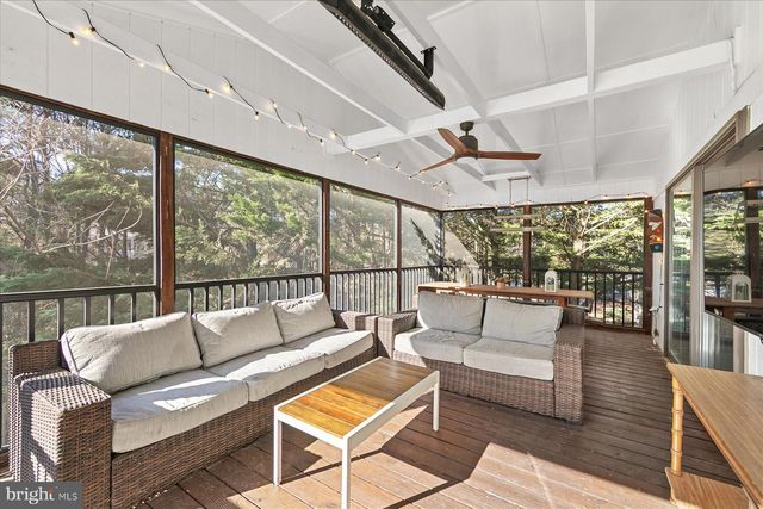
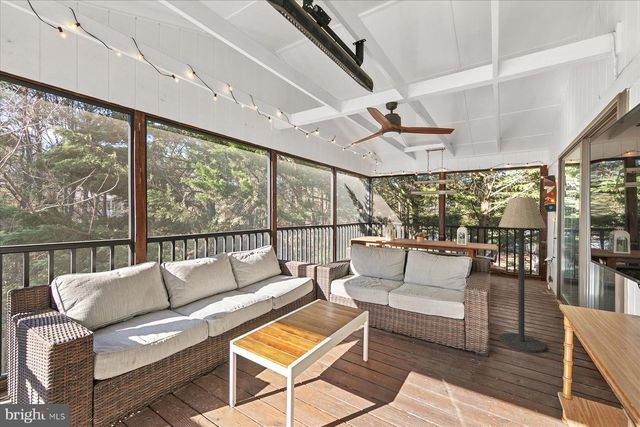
+ floor lamp [498,197,547,354]
